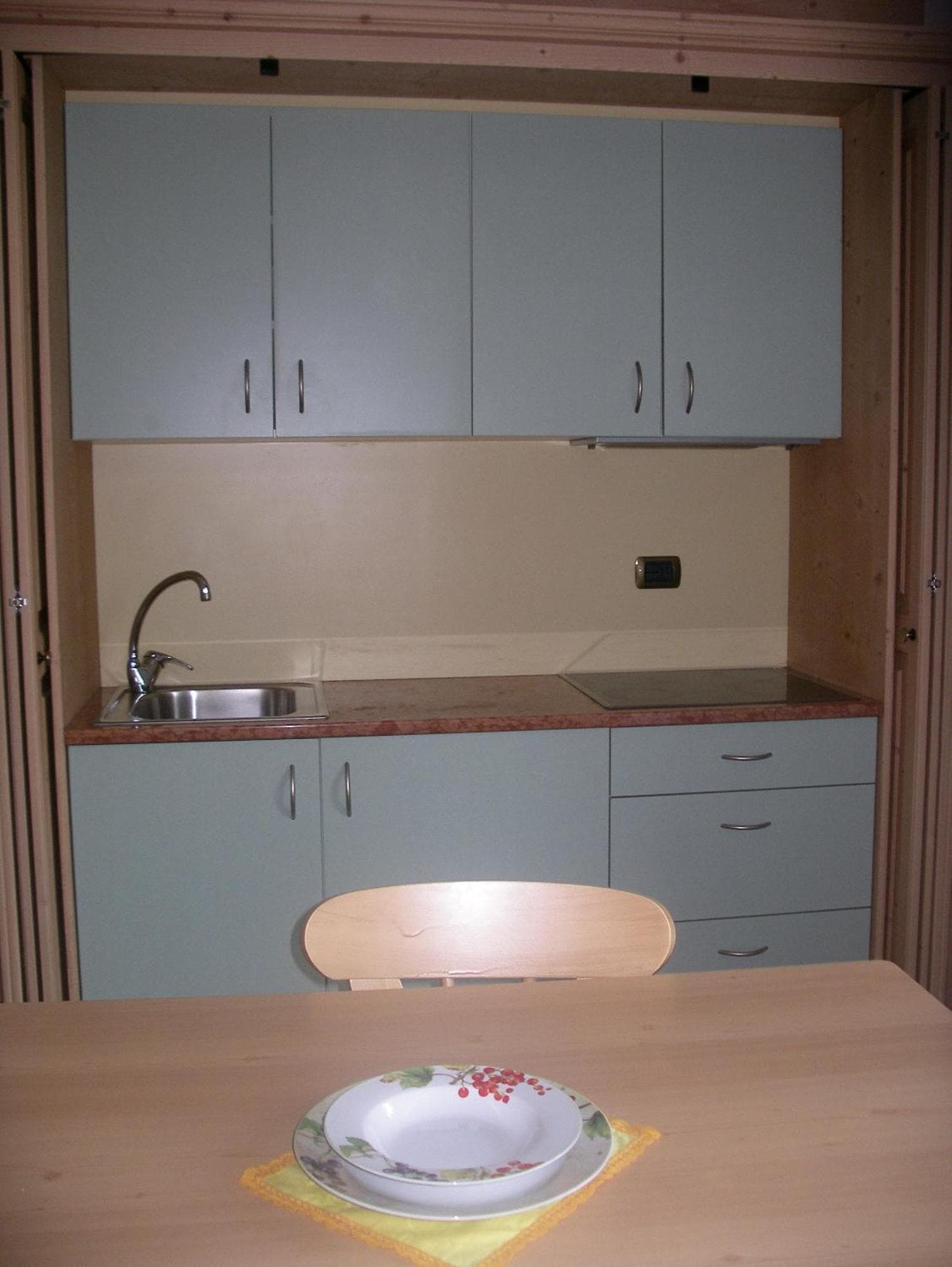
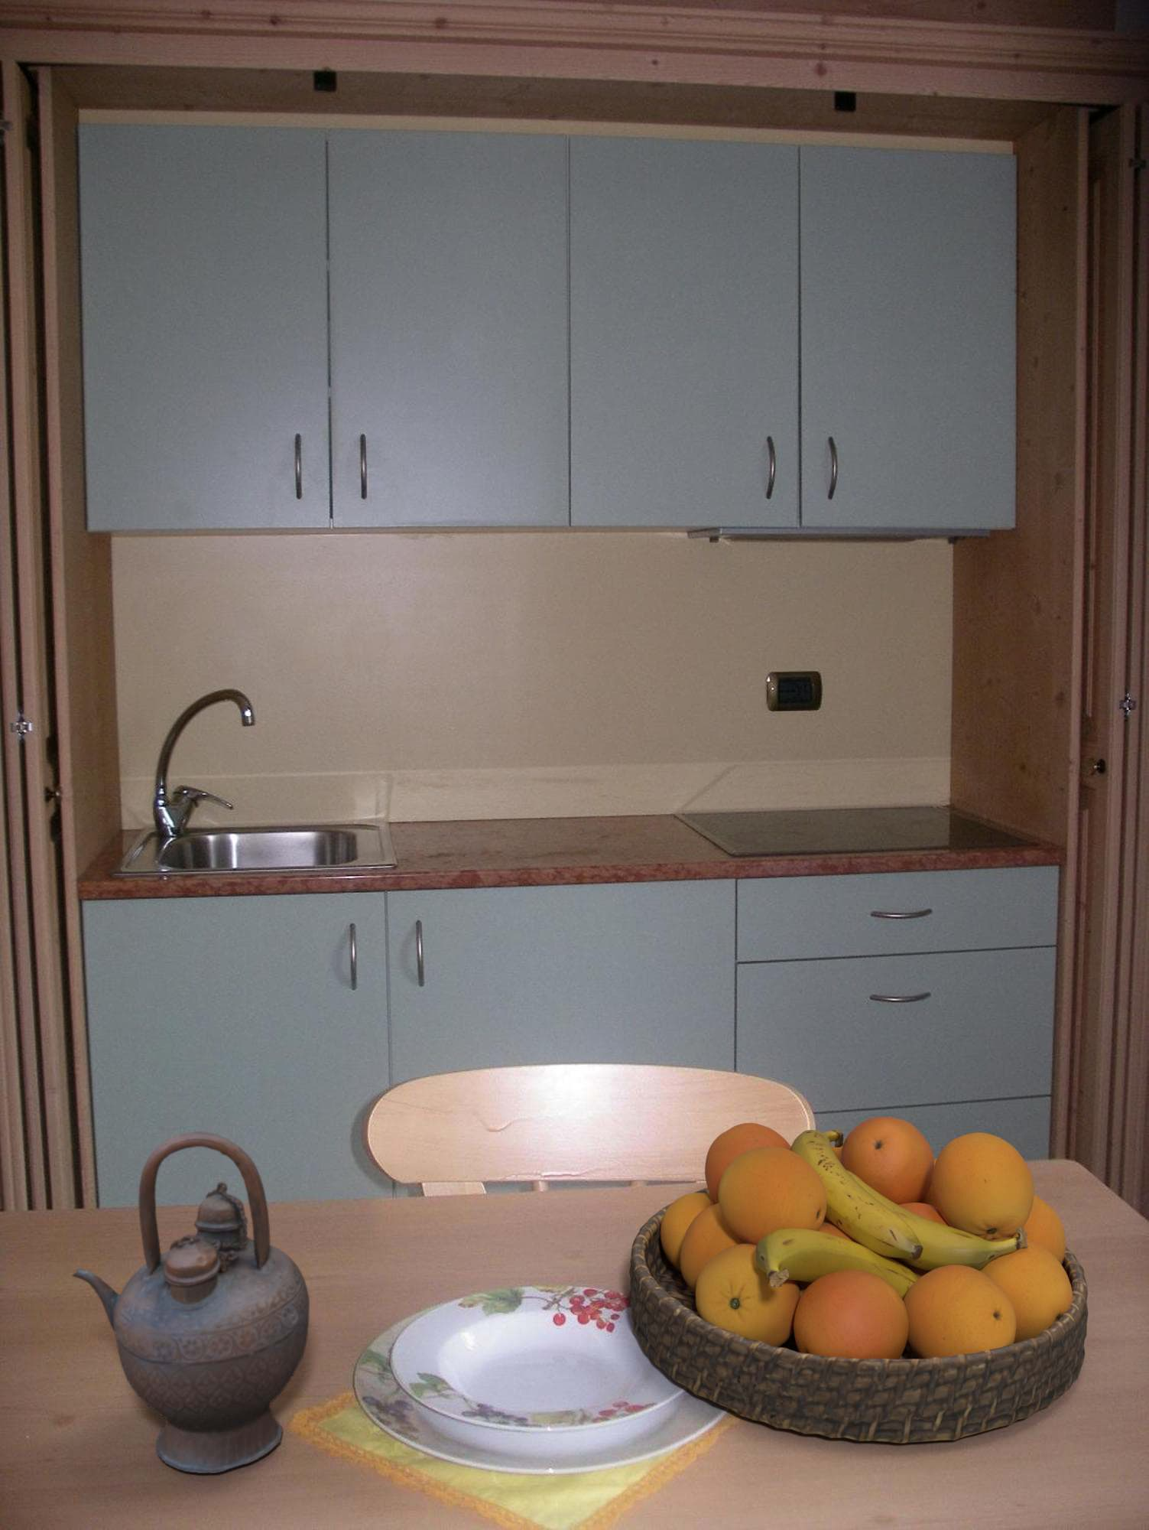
+ teapot [71,1130,310,1474]
+ fruit bowl [629,1116,1089,1444]
